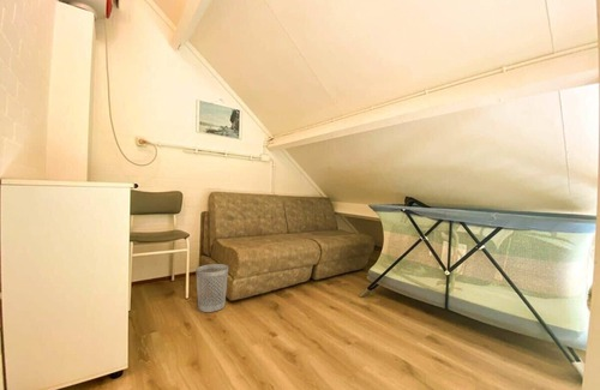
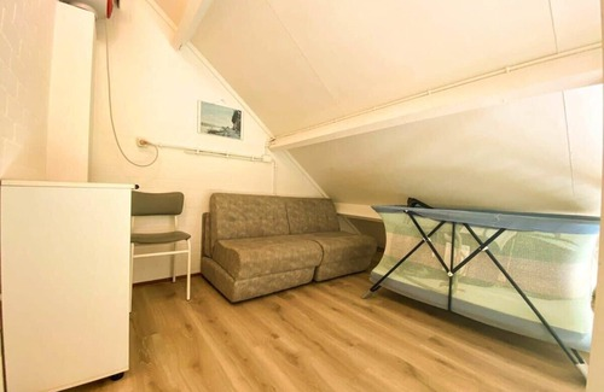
- wastebasket [194,263,229,313]
